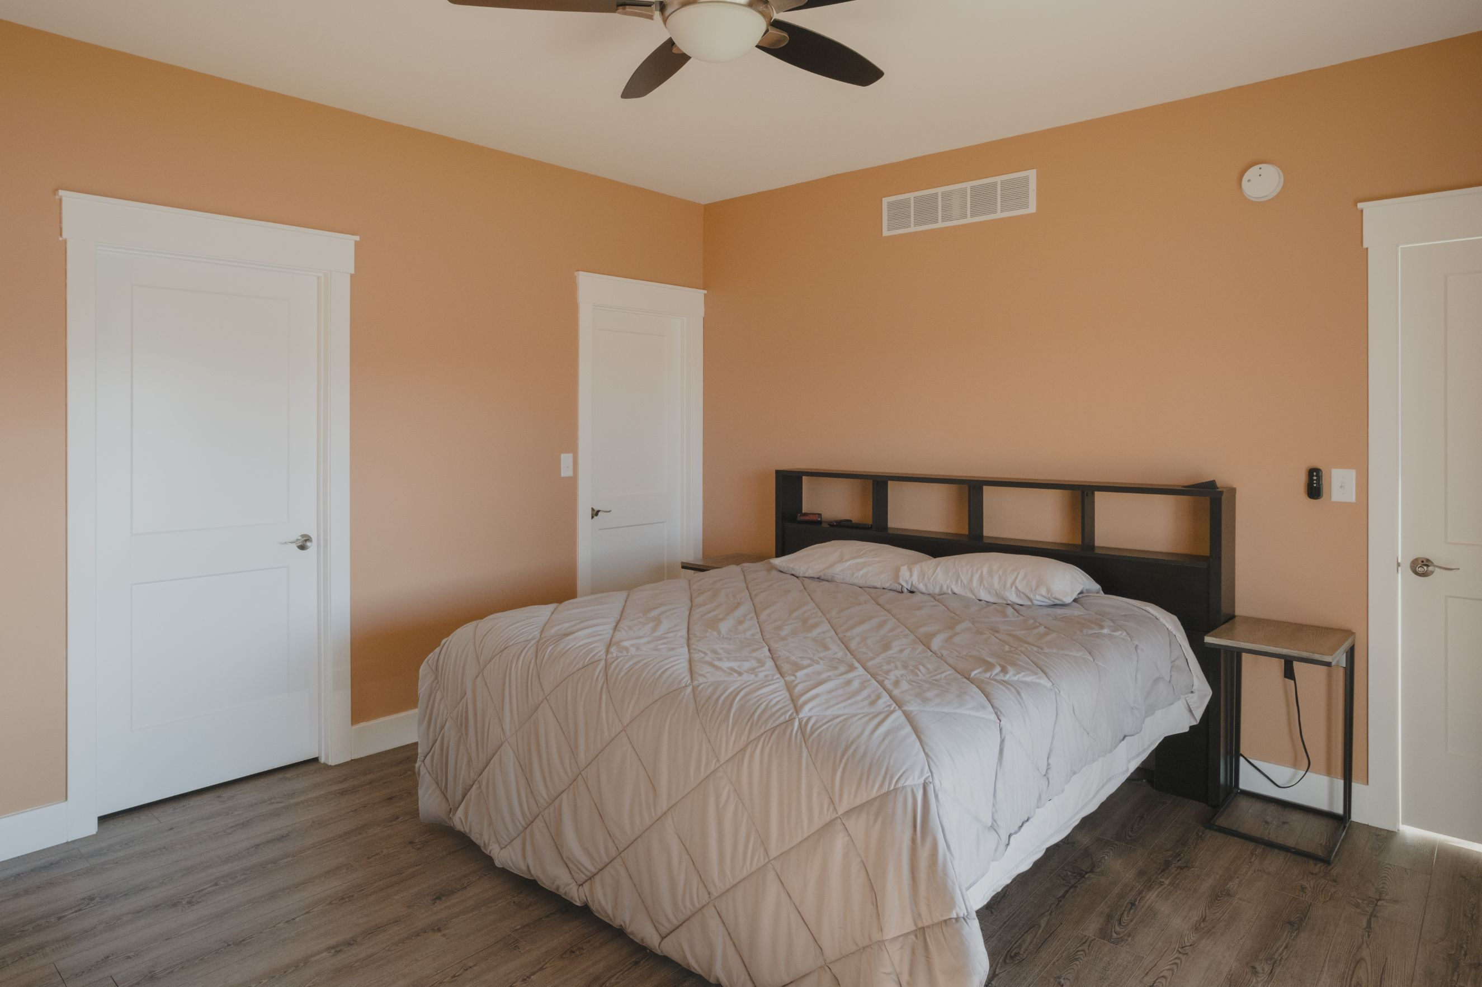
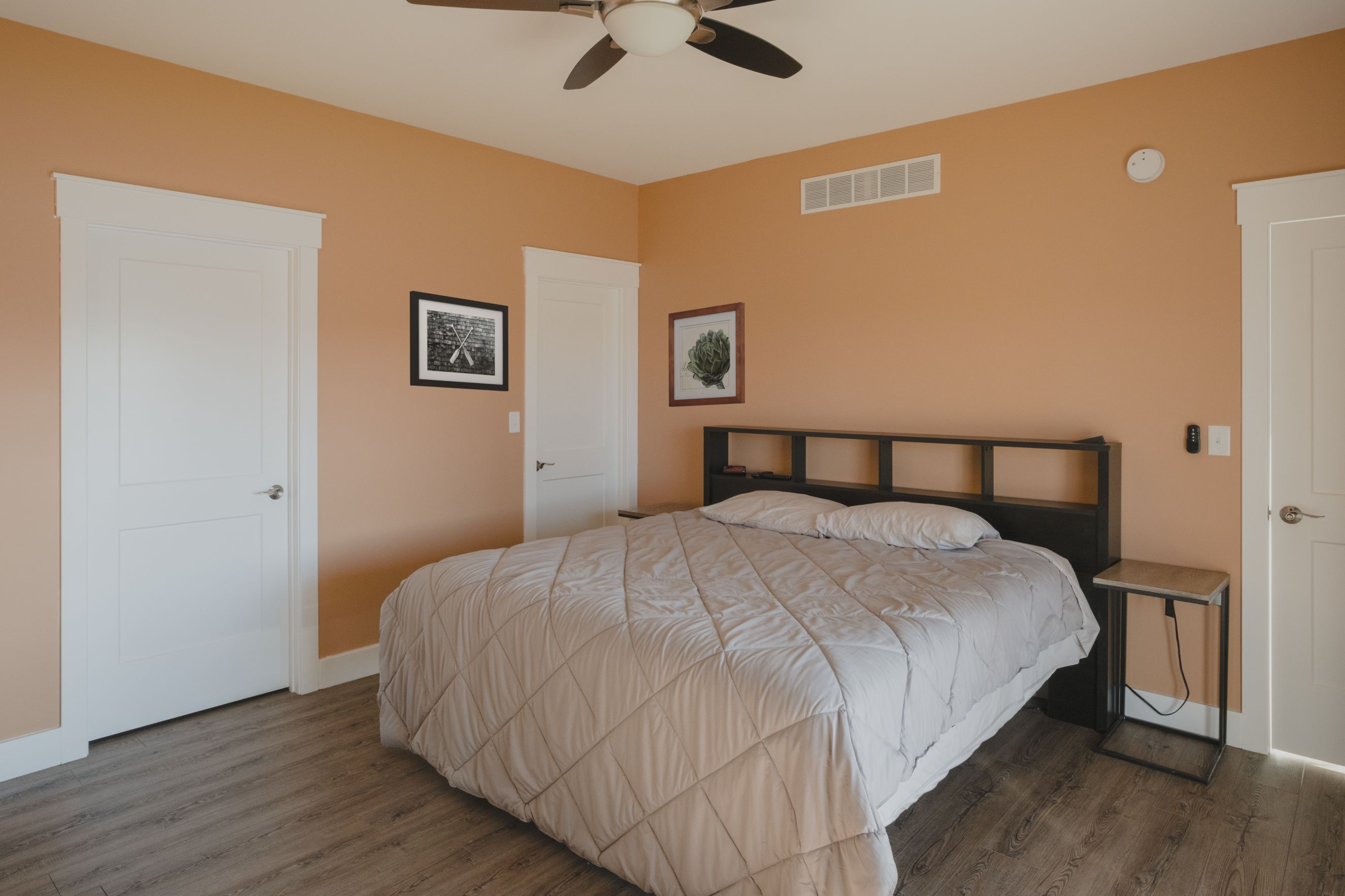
+ wall art [668,301,746,407]
+ wall art [409,290,509,392]
